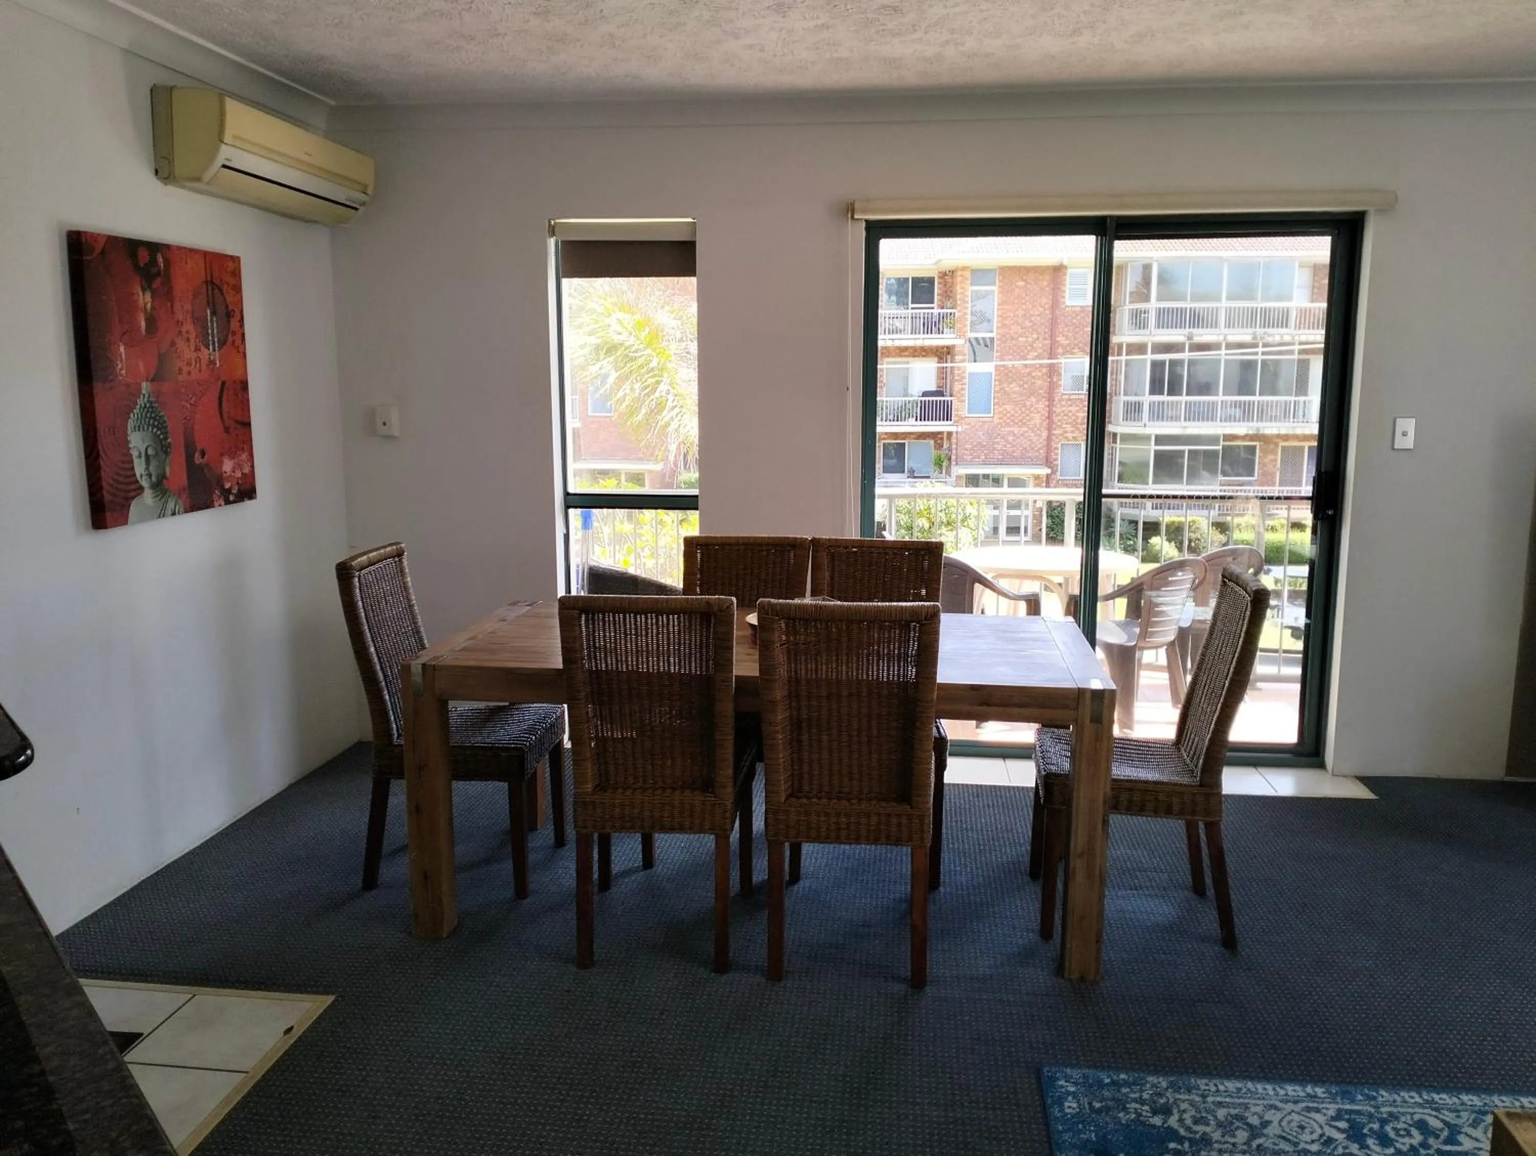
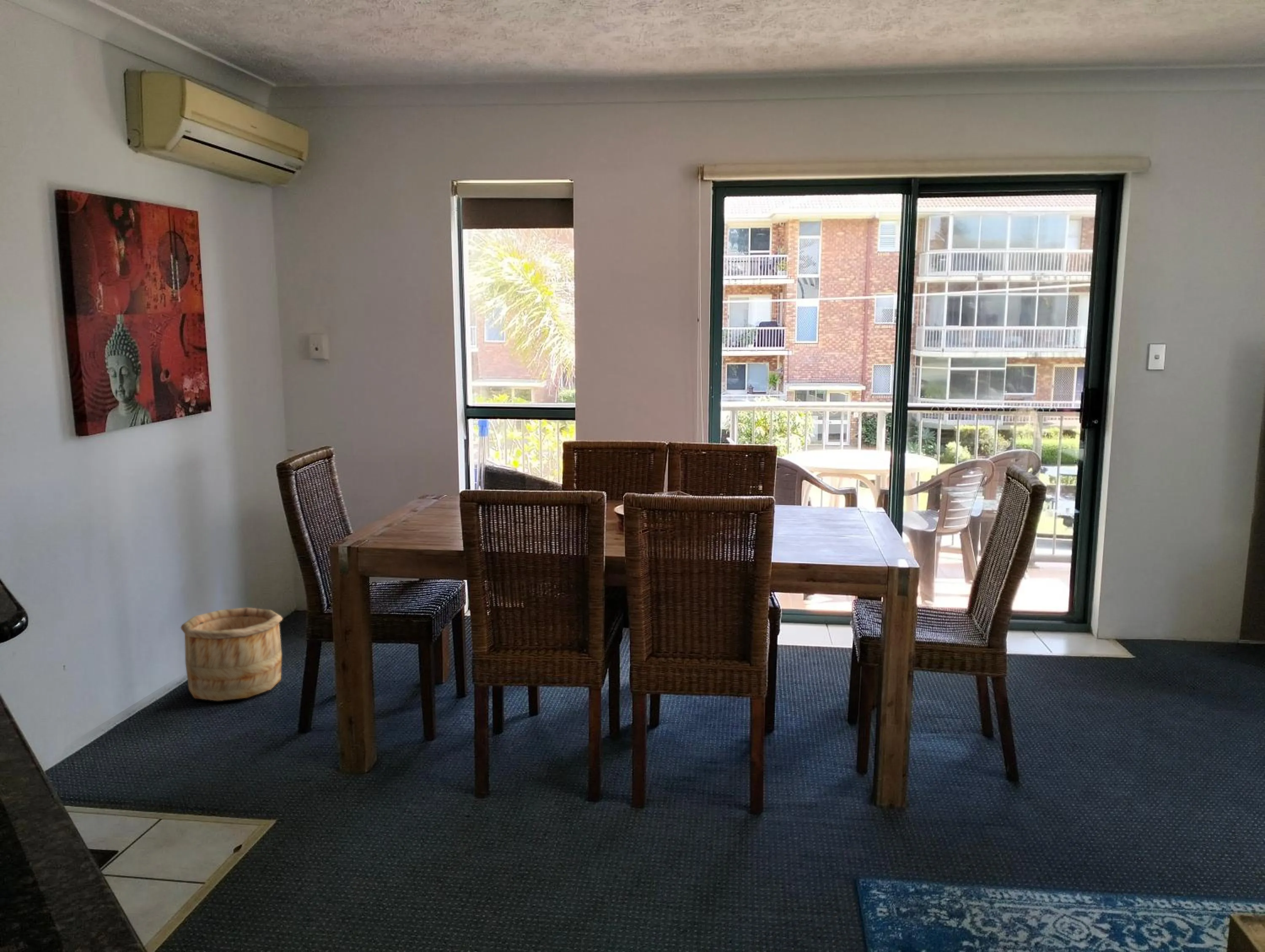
+ wooden bucket [180,607,283,701]
